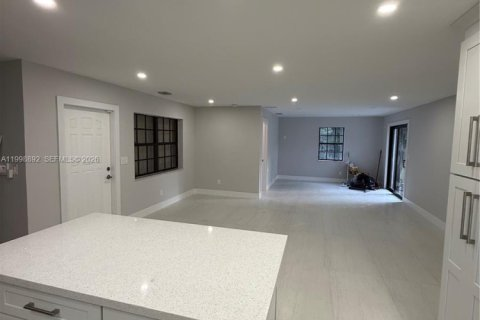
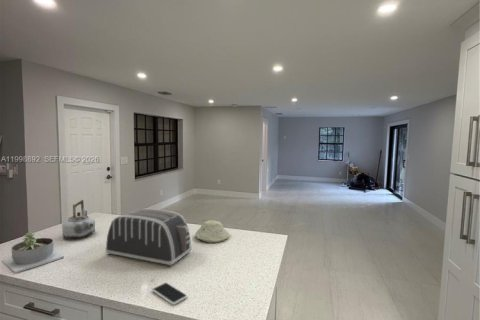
+ succulent planter [1,231,65,274]
+ kettle [61,199,96,240]
+ toaster [104,207,193,267]
+ bowl [194,219,231,244]
+ smartphone [151,282,188,306]
